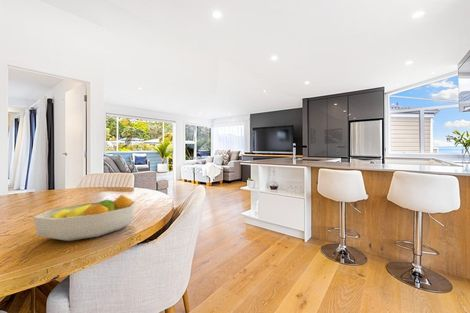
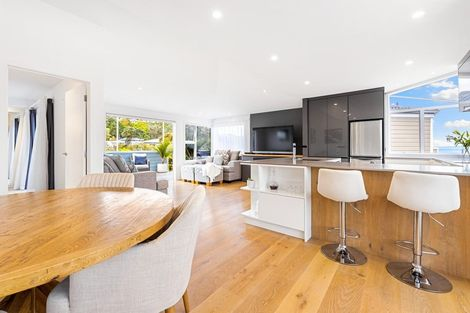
- fruit bowl [32,193,137,242]
